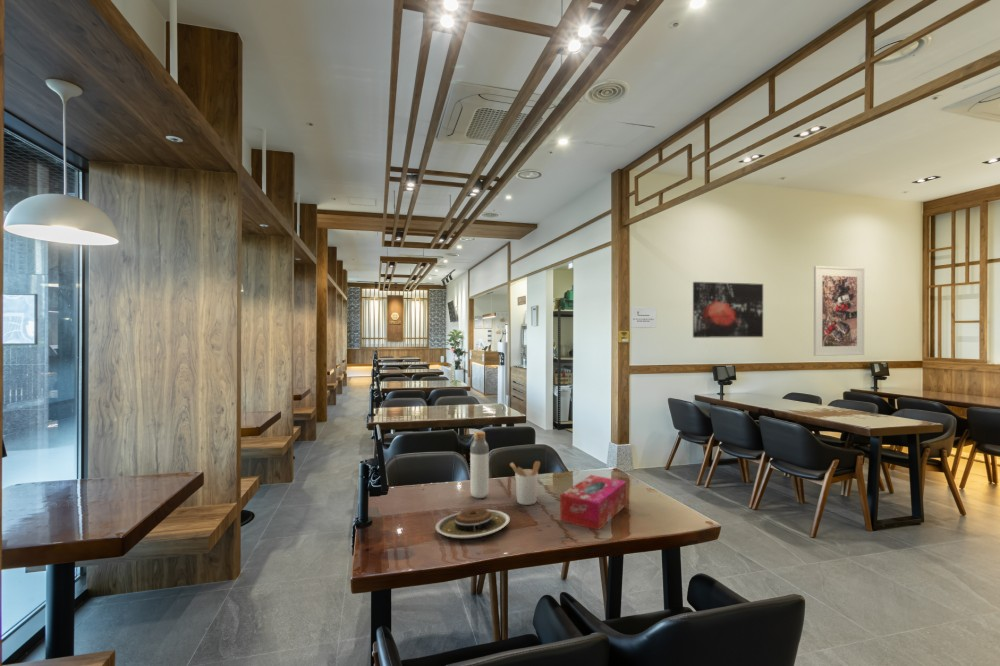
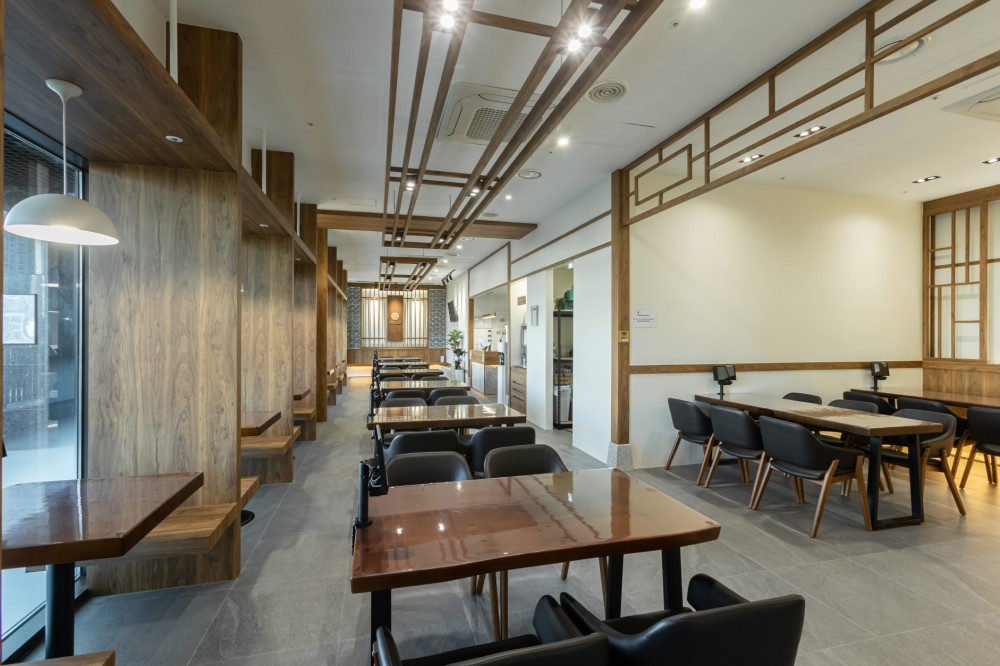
- tissue box [559,474,627,531]
- wall art [692,281,764,339]
- plate [435,508,511,539]
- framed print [813,265,865,357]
- utensil holder [509,460,541,506]
- bottle [469,430,490,499]
